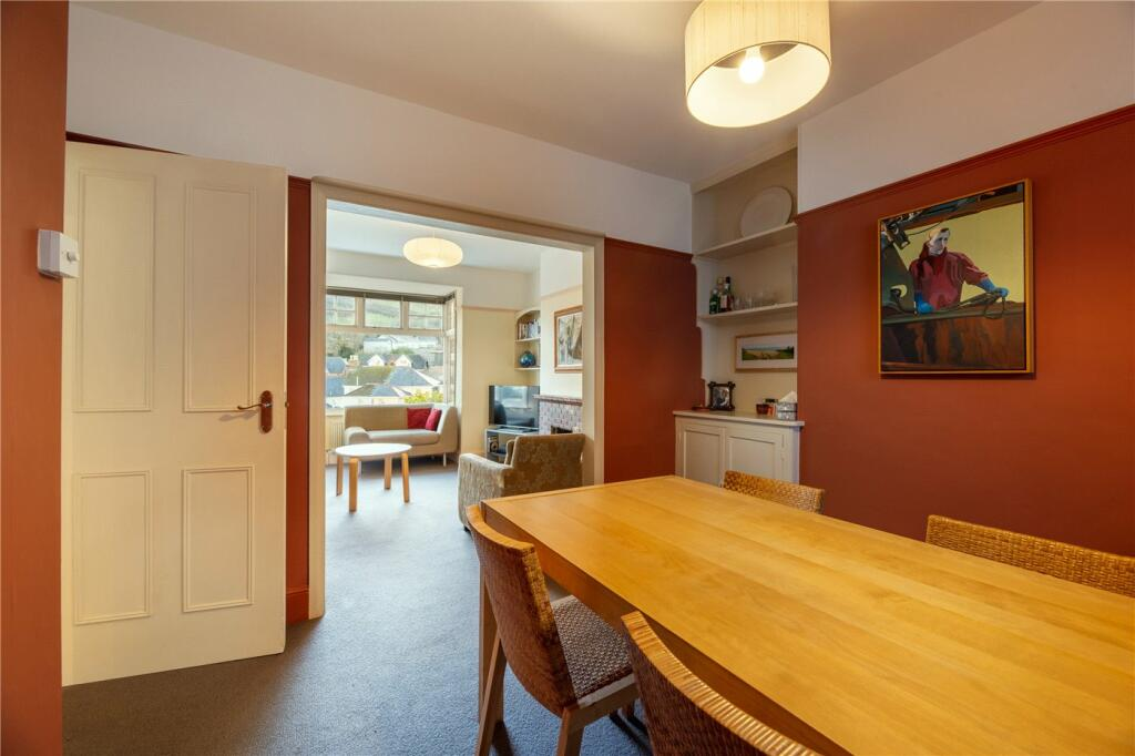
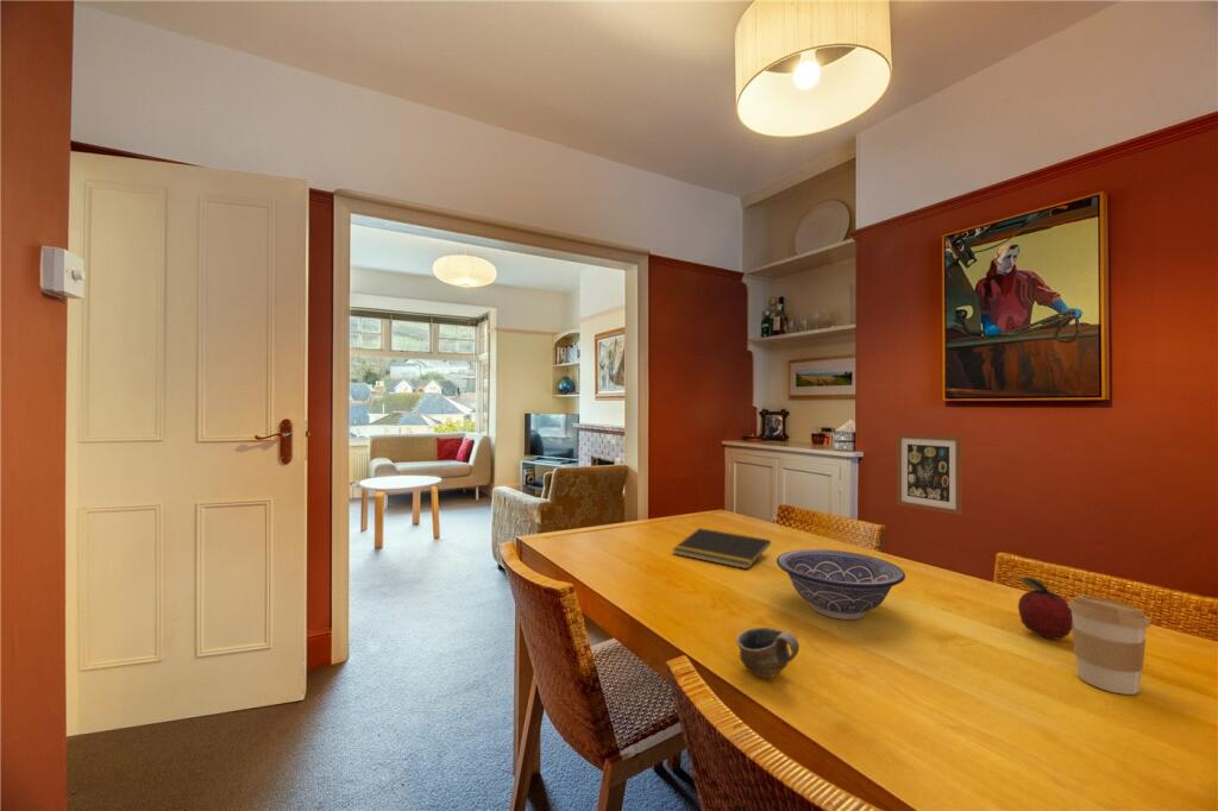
+ decorative bowl [776,548,906,621]
+ notepad [672,527,772,570]
+ coffee cup [1068,595,1151,696]
+ fruit [1016,577,1073,641]
+ cup [735,627,801,680]
+ wall art [896,433,962,516]
